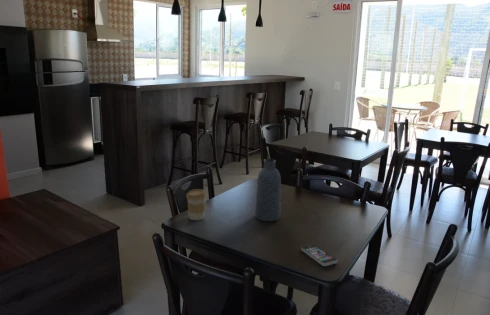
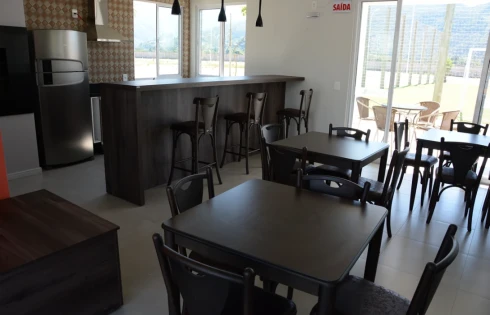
- smartphone [300,243,338,267]
- vase [254,158,282,222]
- coffee cup [185,188,207,221]
